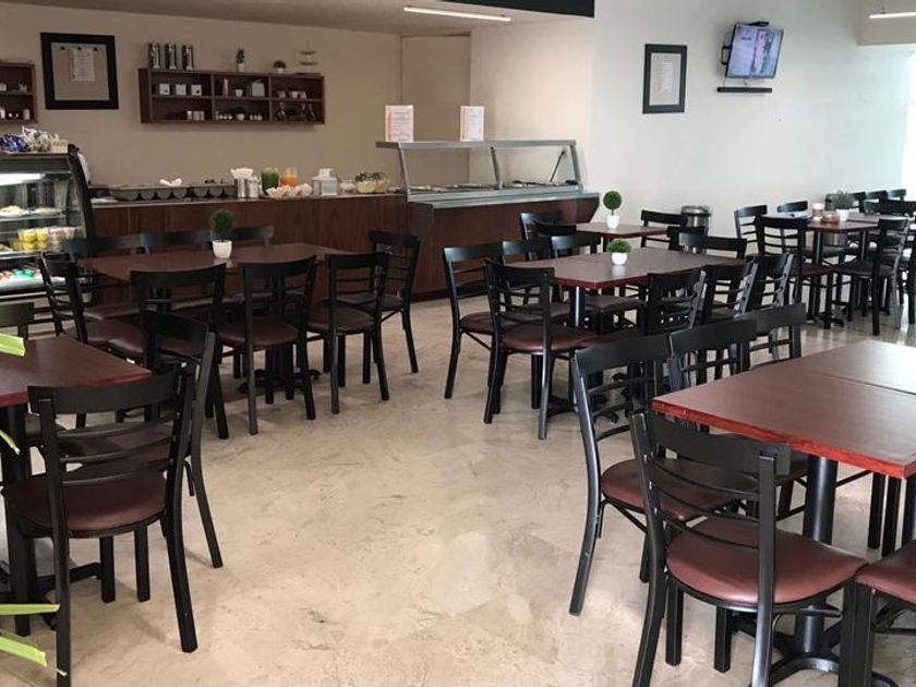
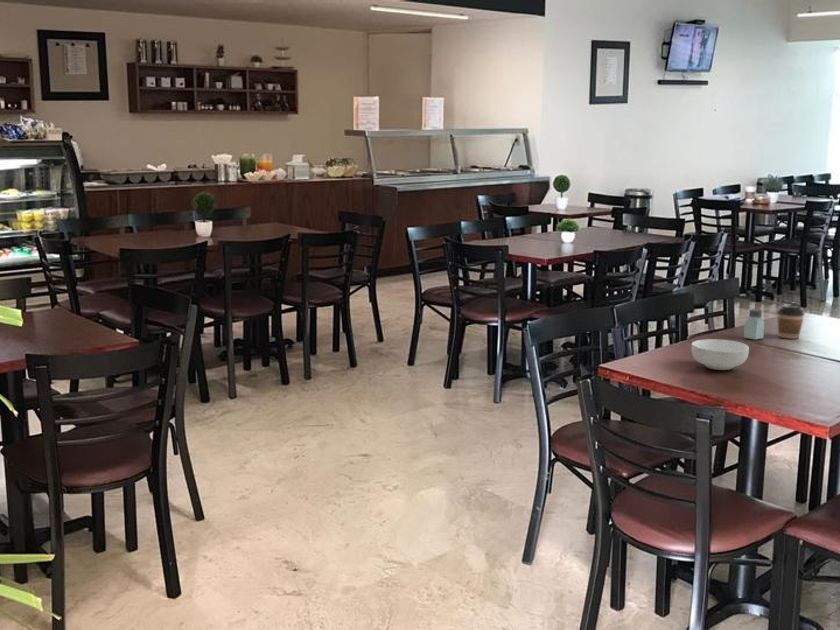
+ cereal bowl [690,338,750,371]
+ coffee cup [776,302,806,340]
+ saltshaker [743,308,766,341]
